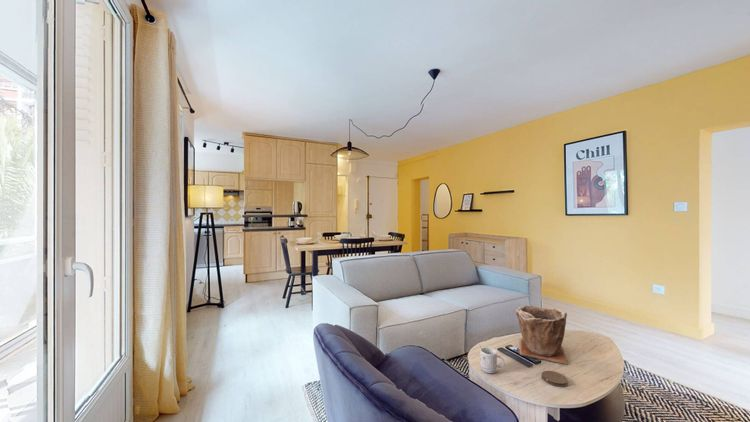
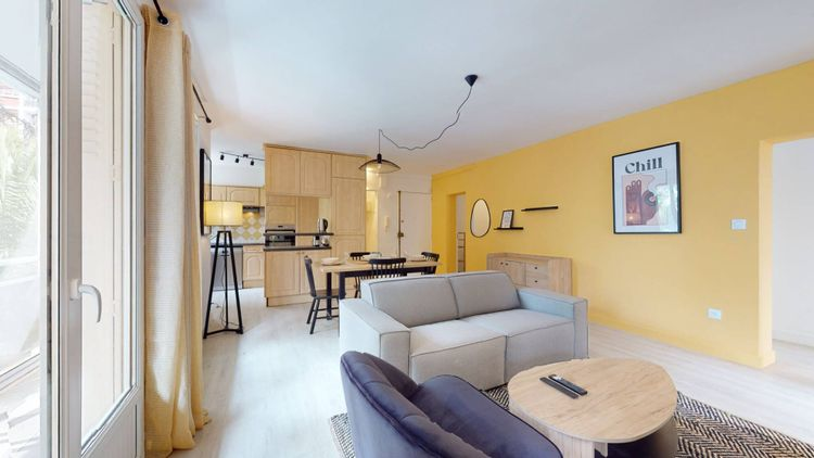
- mug [478,344,506,374]
- plant pot [514,305,569,365]
- coaster [541,370,569,388]
